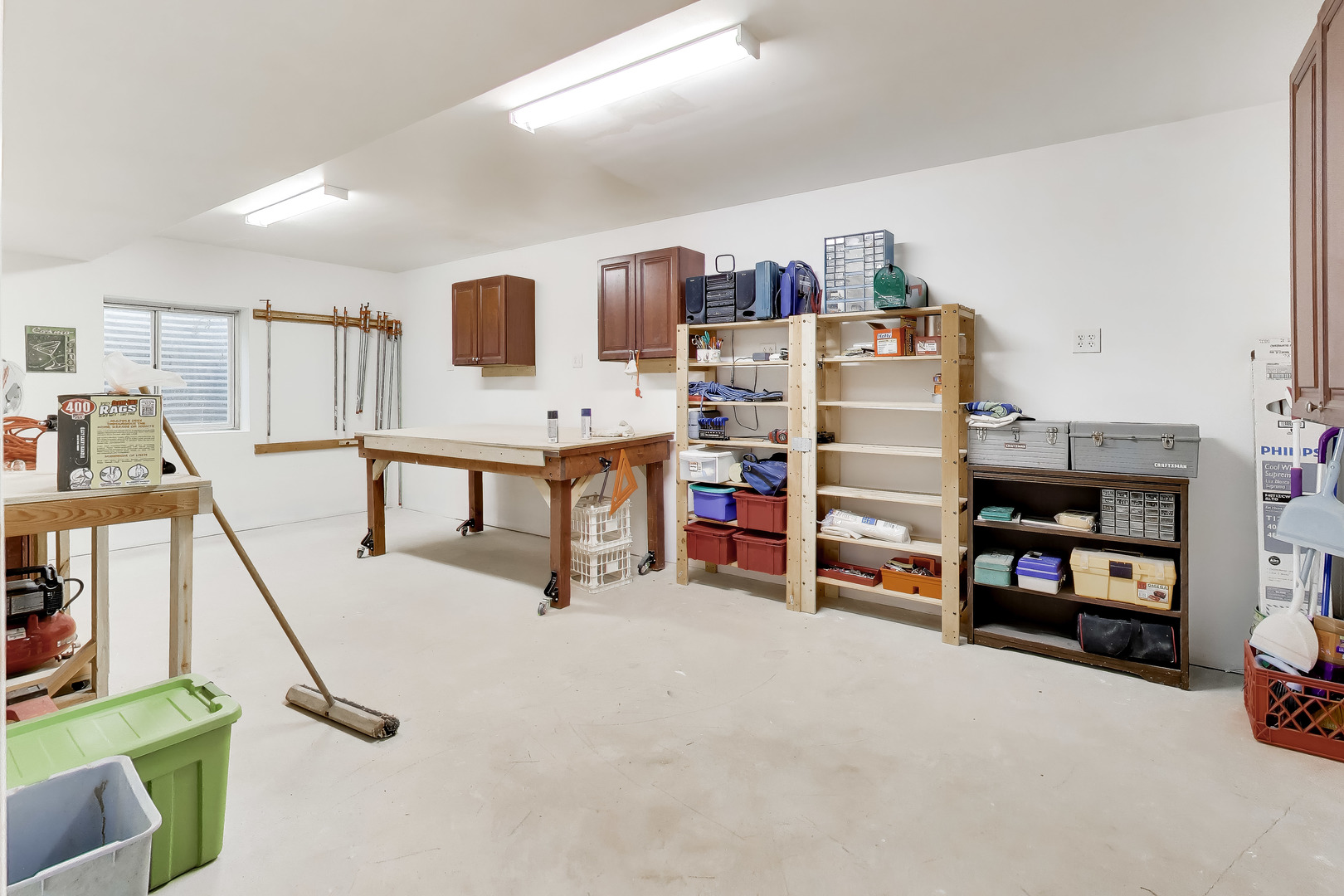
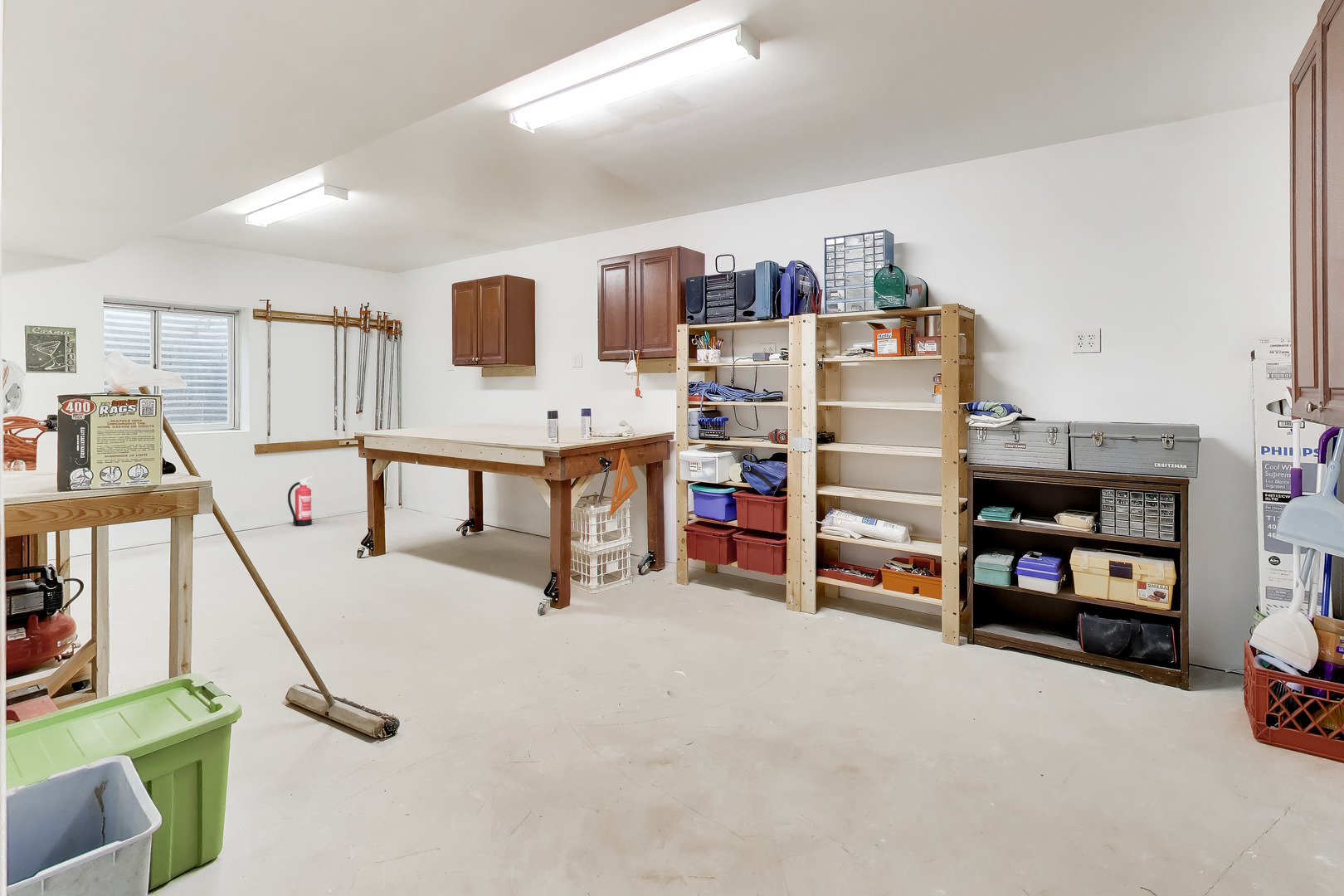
+ fire extinguisher [287,475,315,526]
